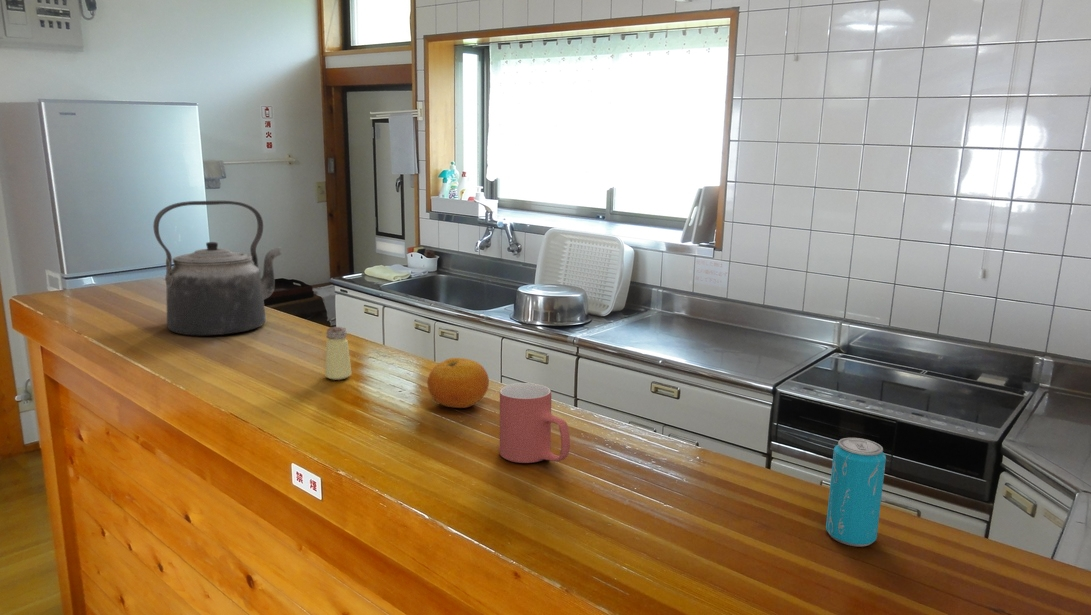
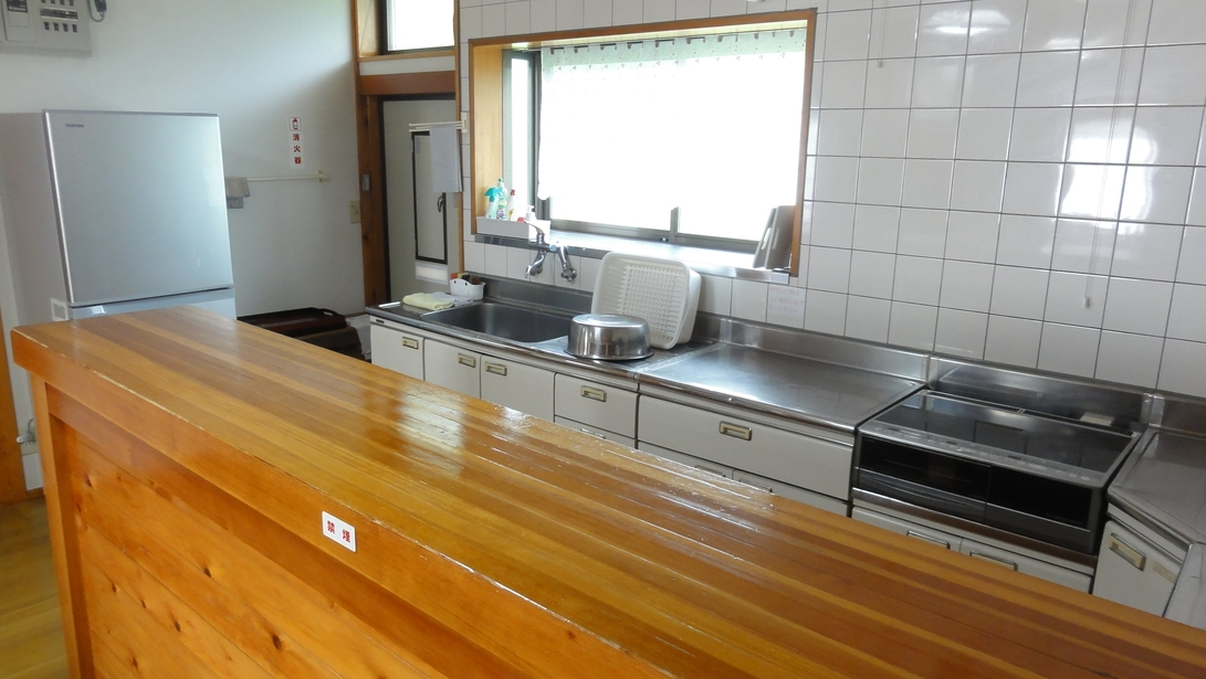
- saltshaker [324,326,353,381]
- beverage can [825,437,887,548]
- mug [498,382,571,464]
- fruit [426,357,490,409]
- kettle [152,200,282,336]
